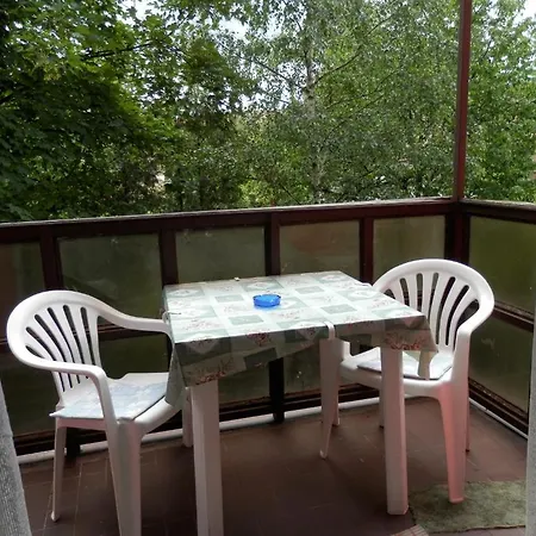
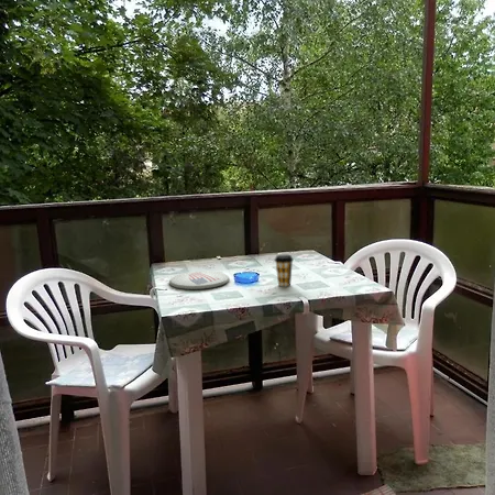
+ plate [168,270,230,290]
+ coffee cup [273,254,295,287]
